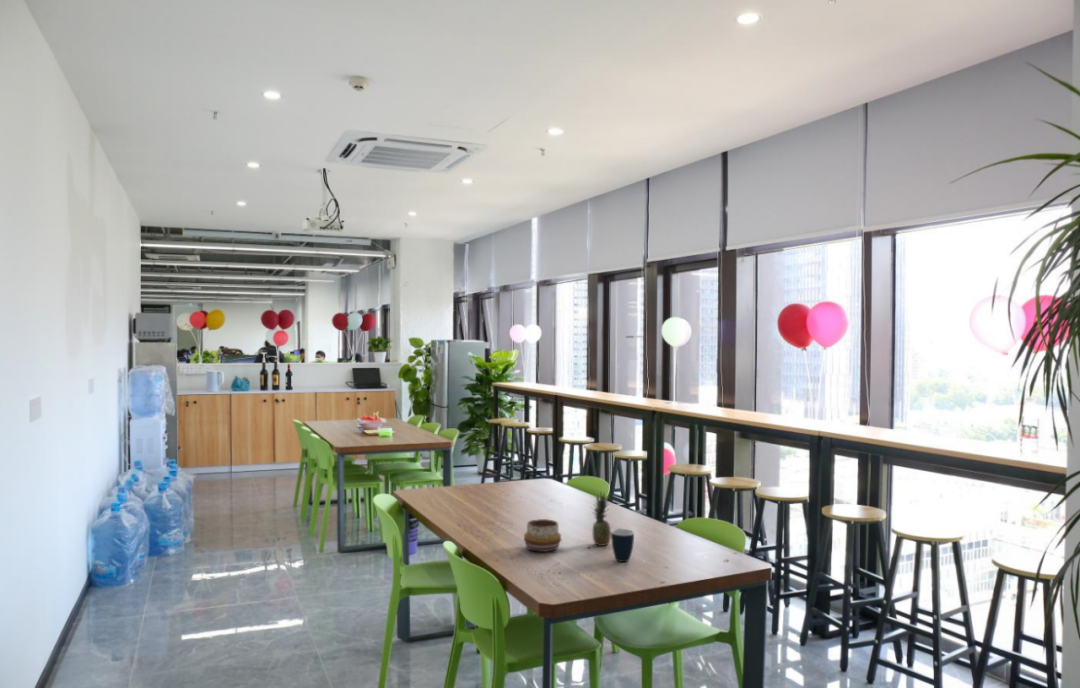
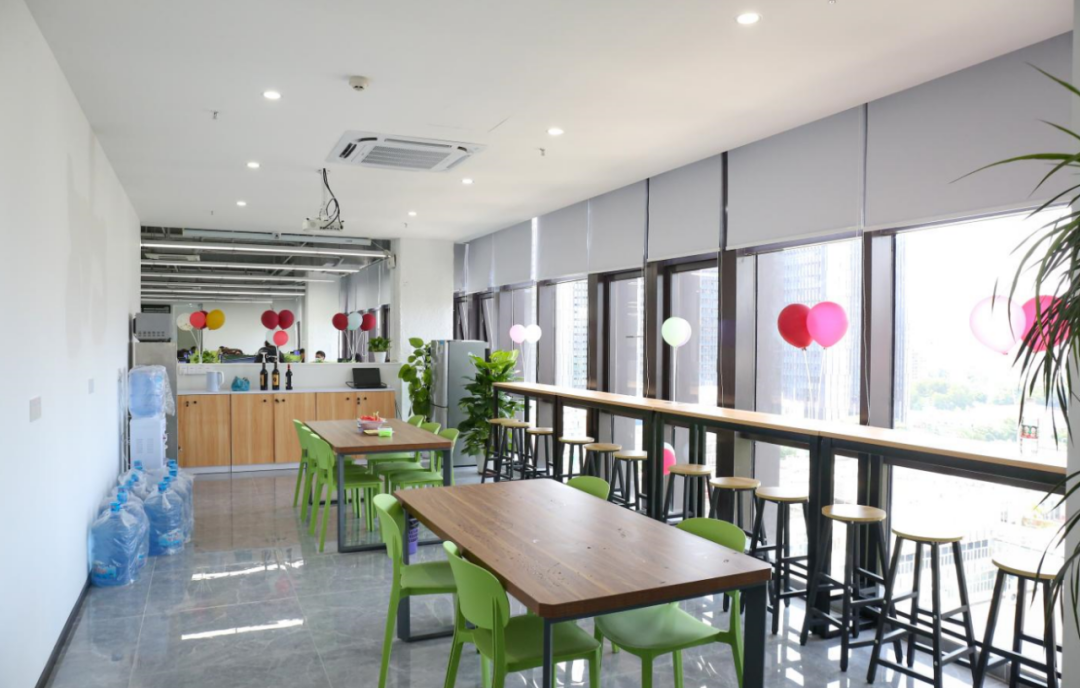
- mug [610,528,635,563]
- decorative bowl [523,518,562,553]
- fruit [591,491,613,547]
